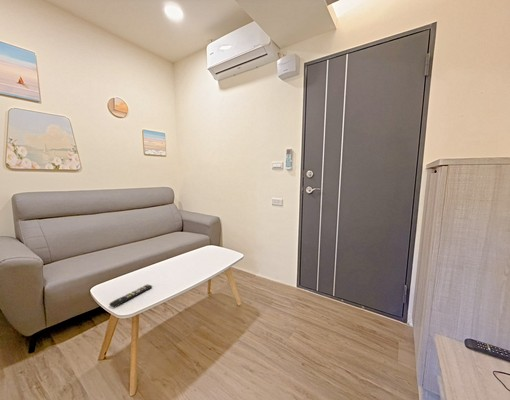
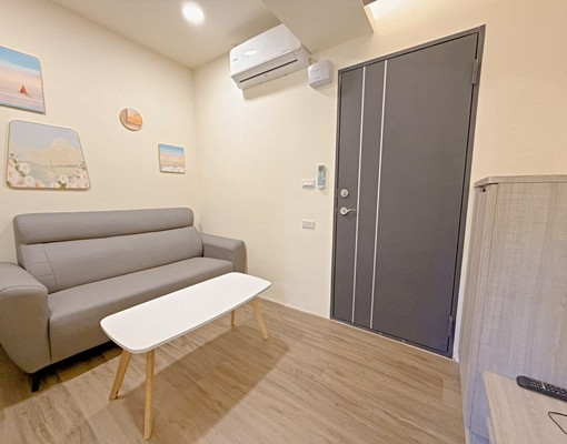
- remote control [108,283,153,309]
